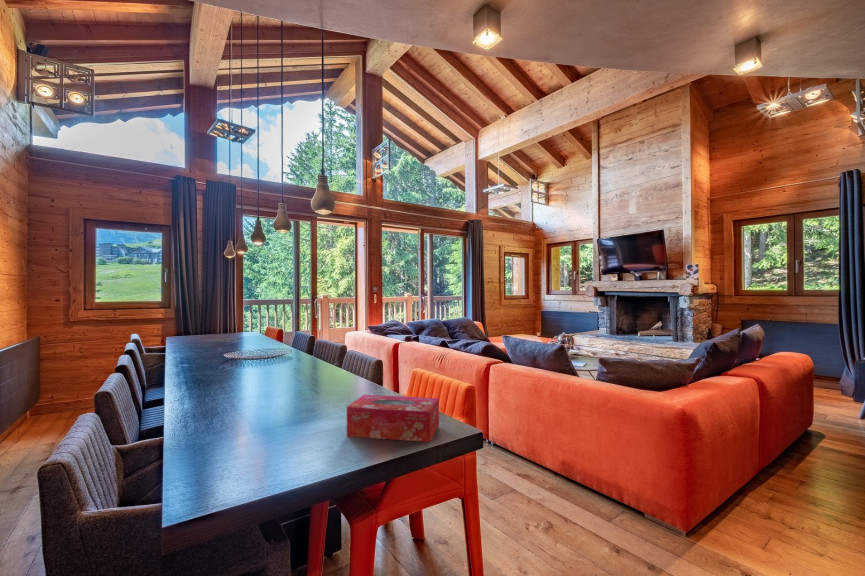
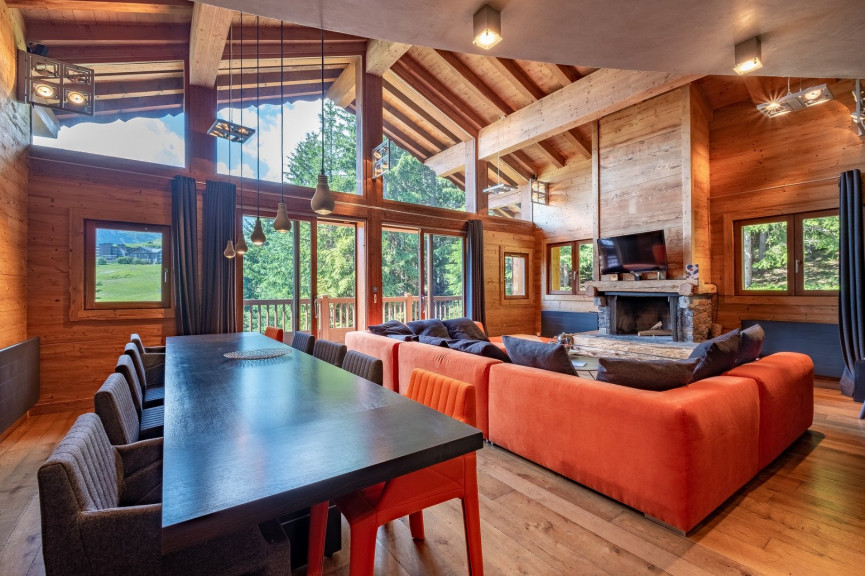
- tissue box [346,394,440,443]
